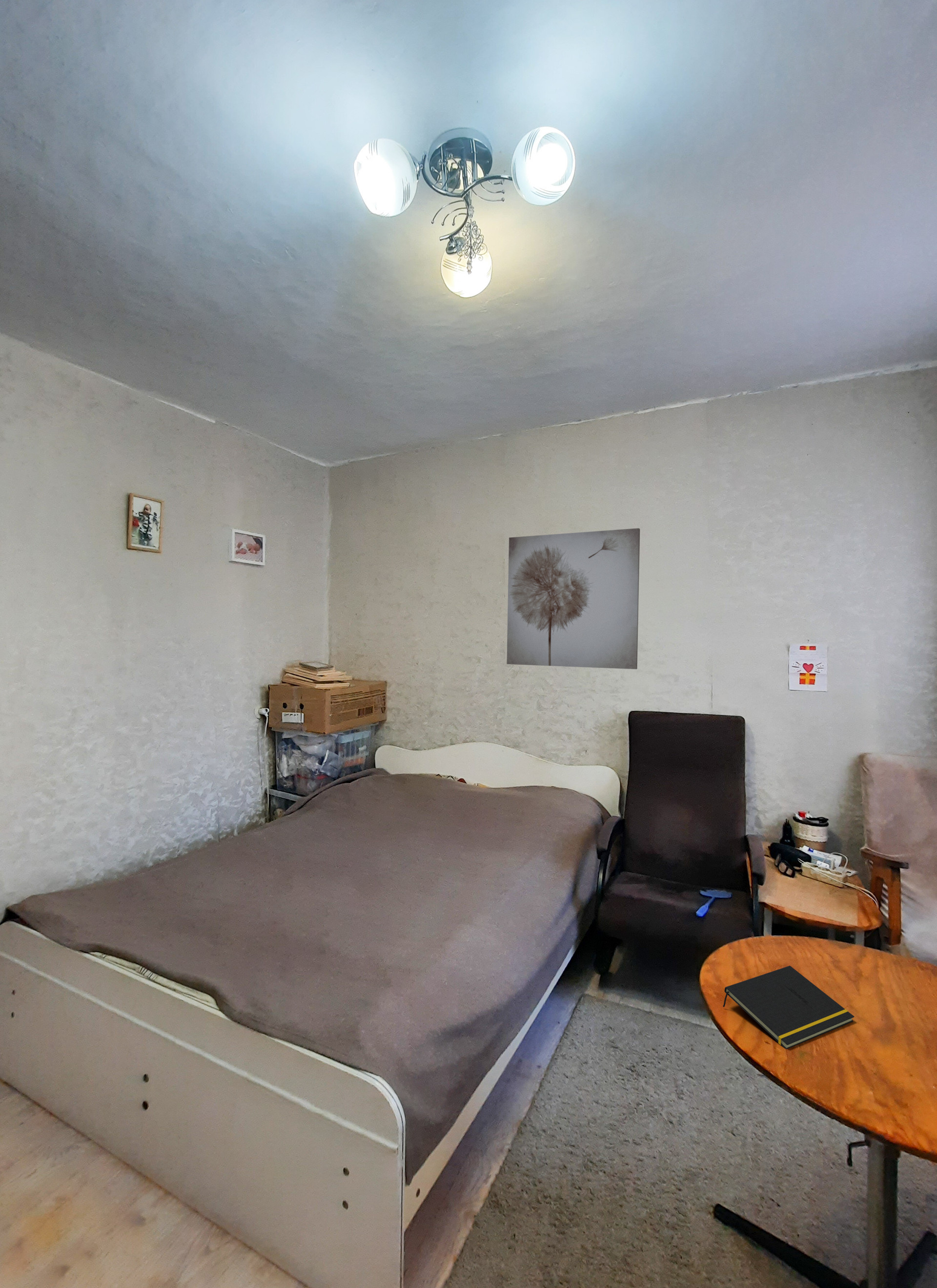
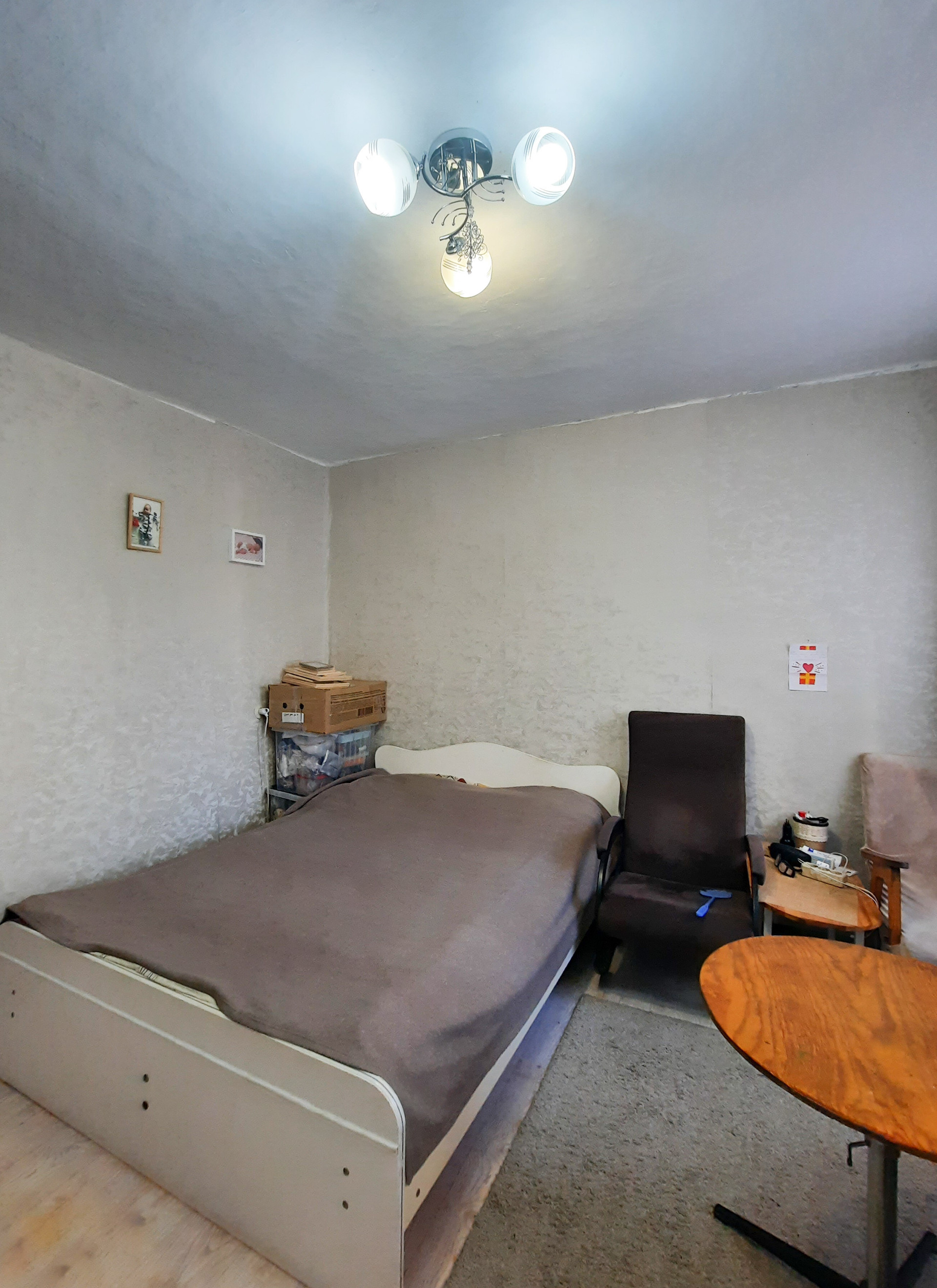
- notepad [722,965,855,1050]
- wall art [506,528,640,670]
